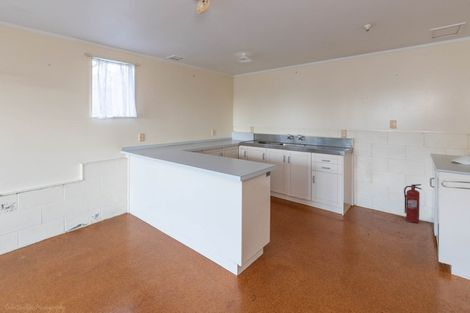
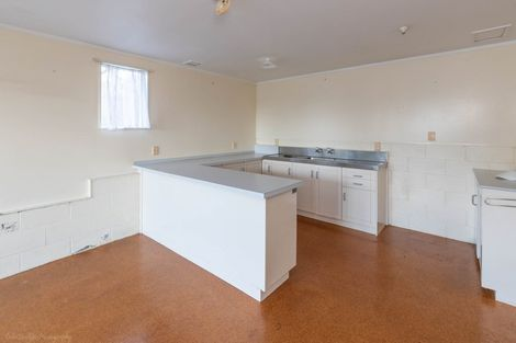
- fire extinguisher [403,183,423,224]
